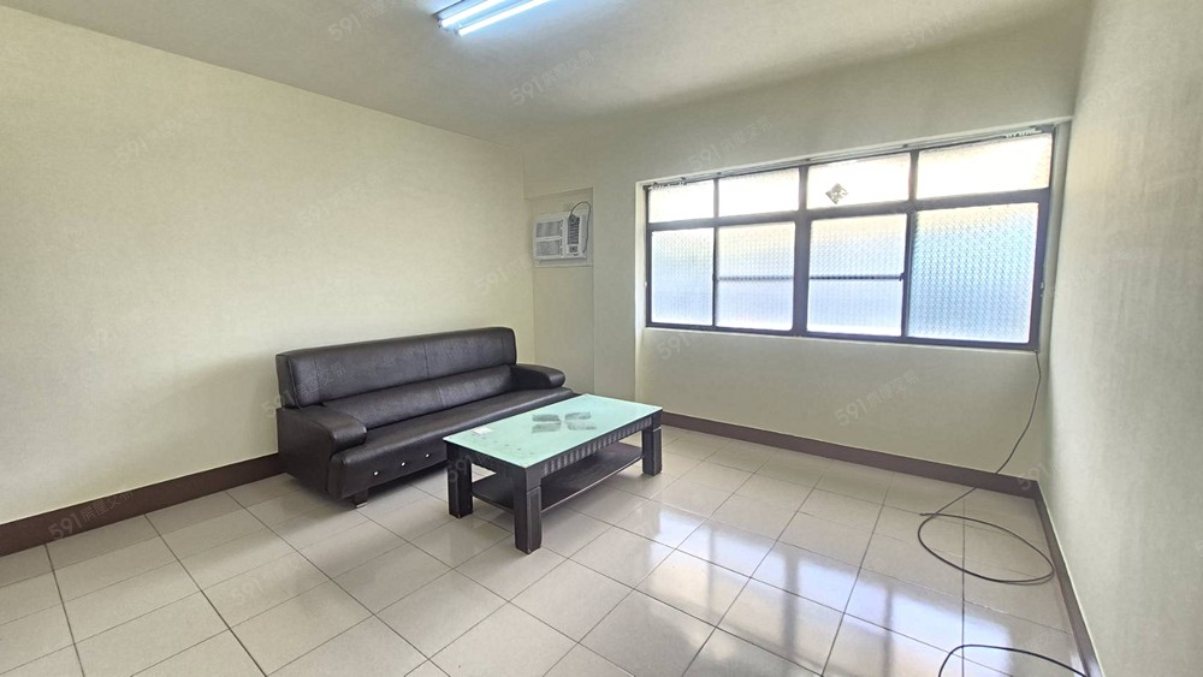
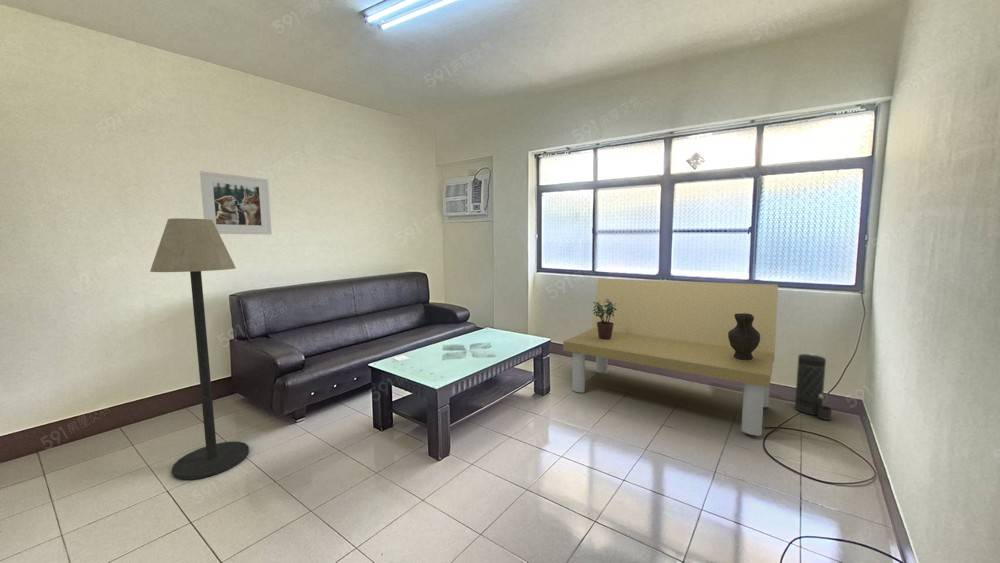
+ potted plant [591,299,617,340]
+ floor lamp [149,217,250,480]
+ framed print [199,170,273,235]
+ decorative vase [728,313,760,360]
+ canister [794,353,833,421]
+ bench [562,278,779,437]
